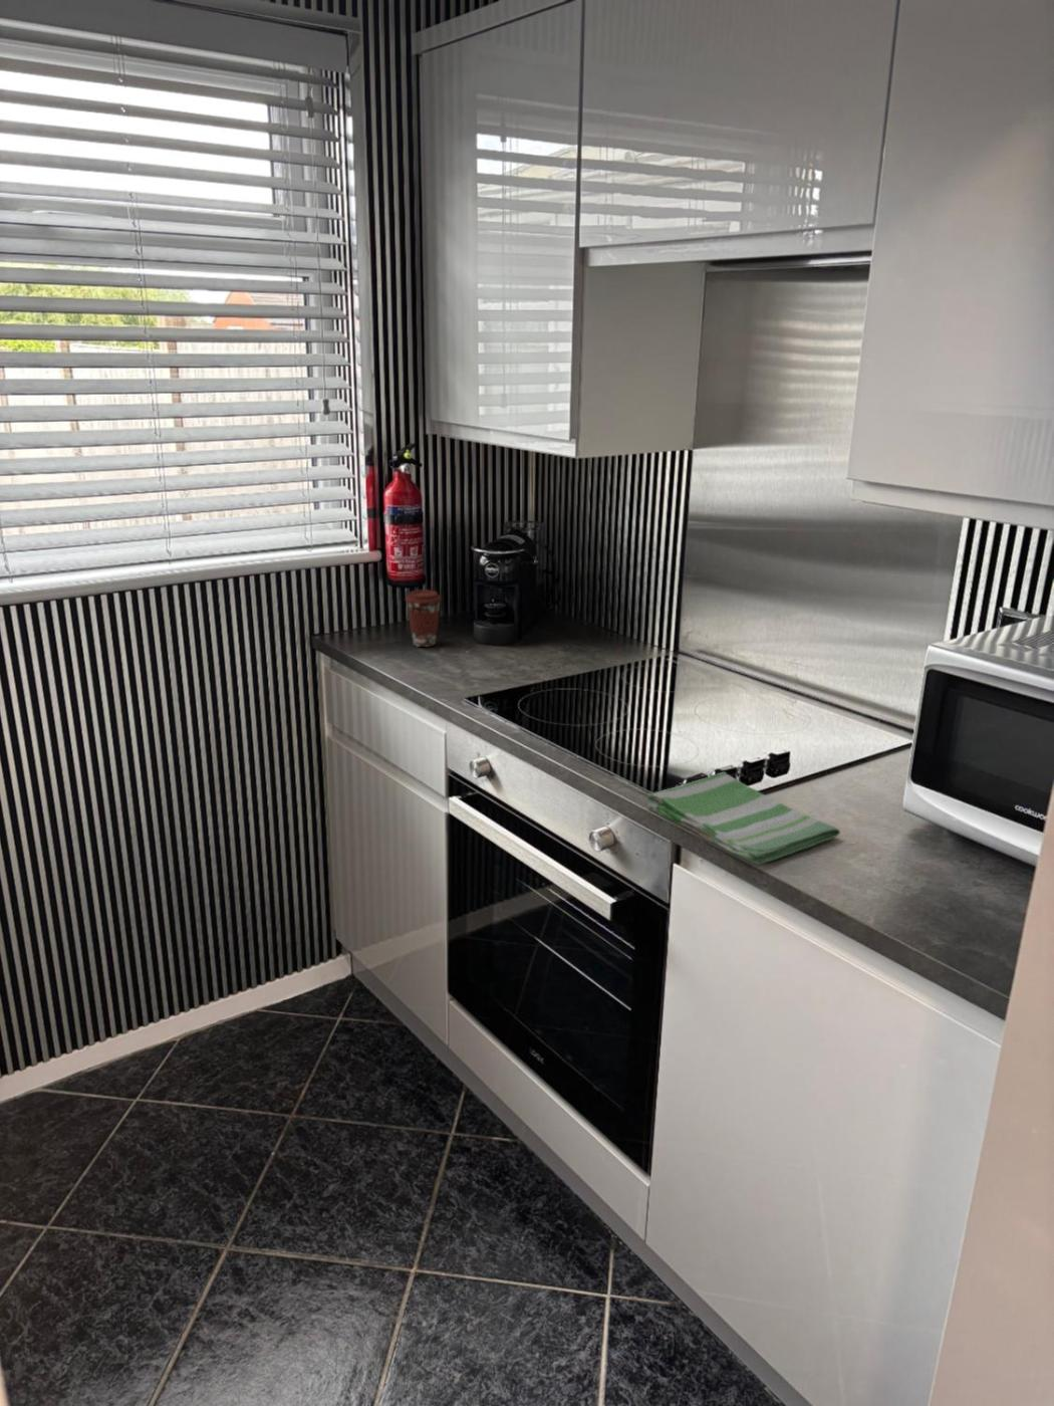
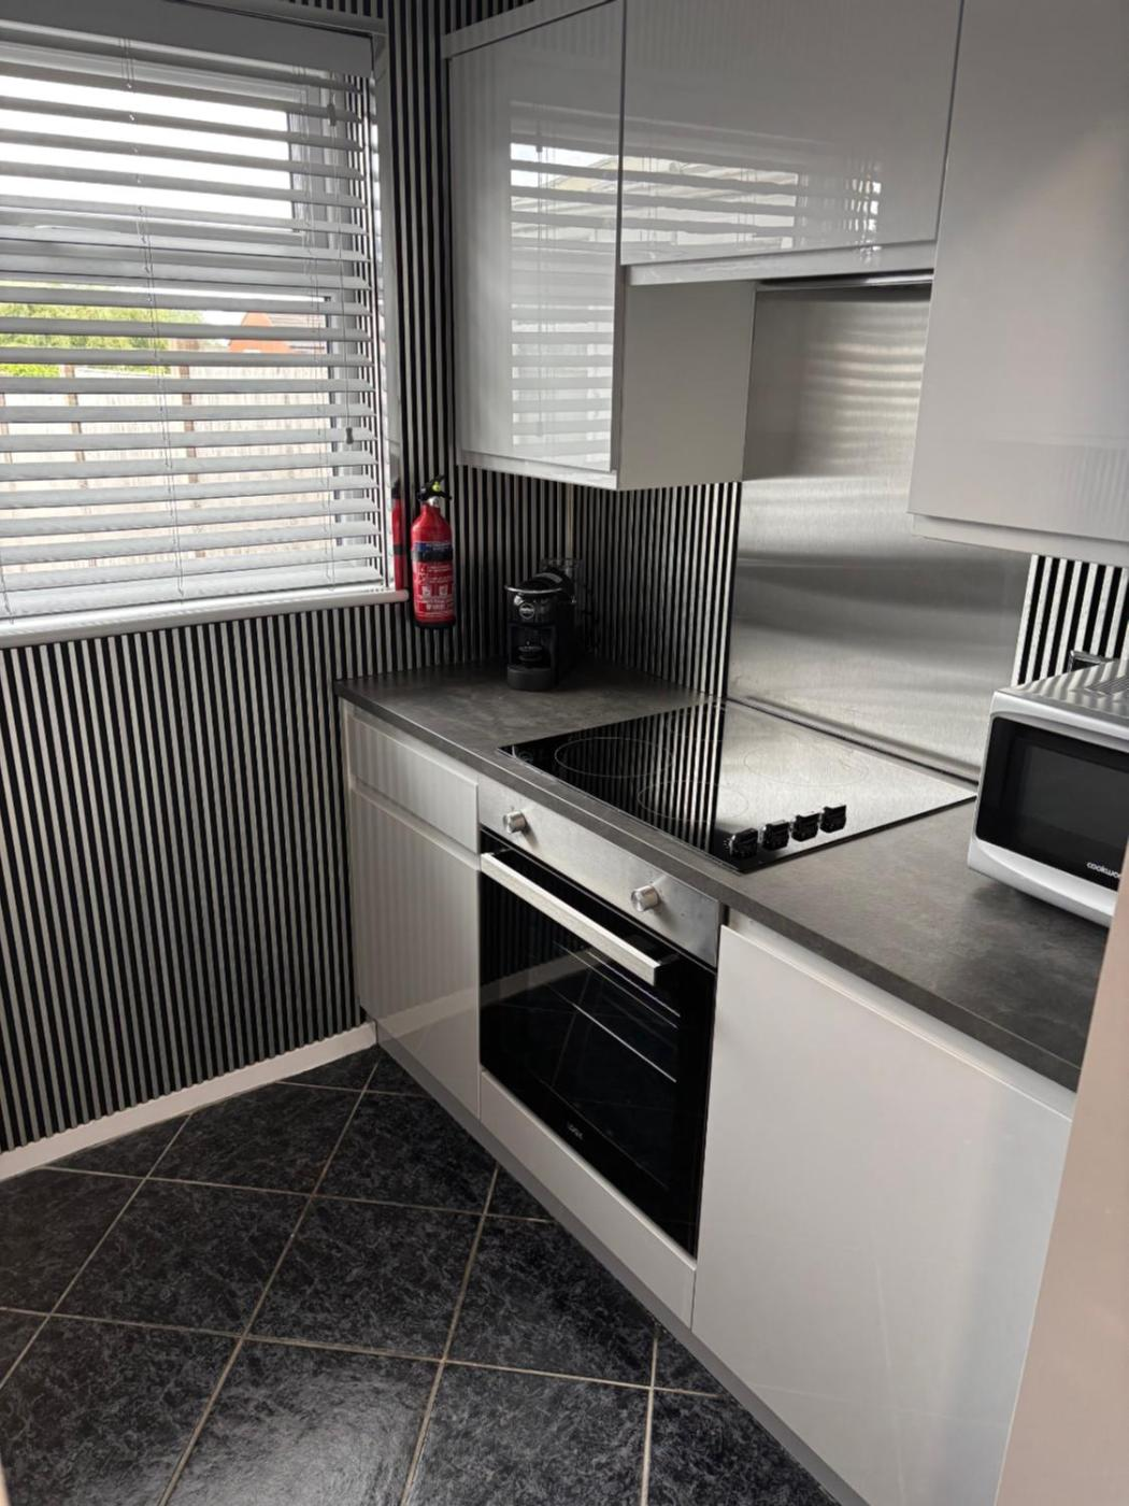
- dish towel [644,772,841,866]
- coffee cup [404,589,443,648]
